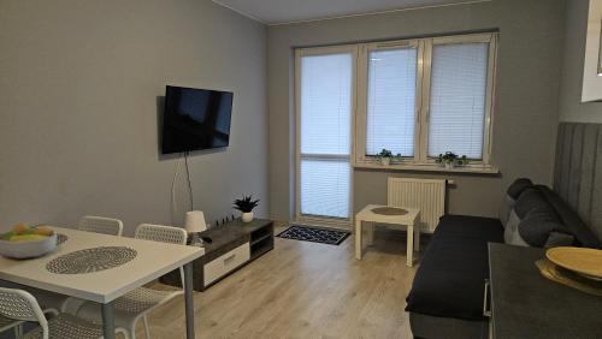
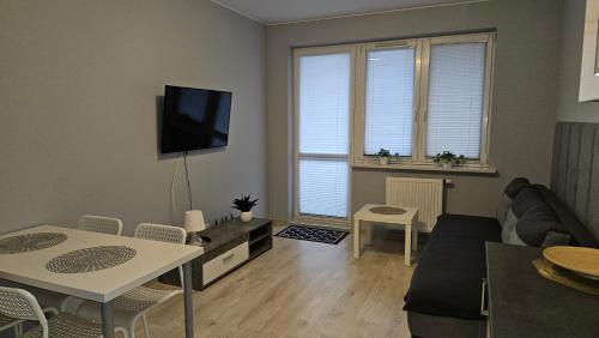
- fruit bowl [0,222,58,260]
